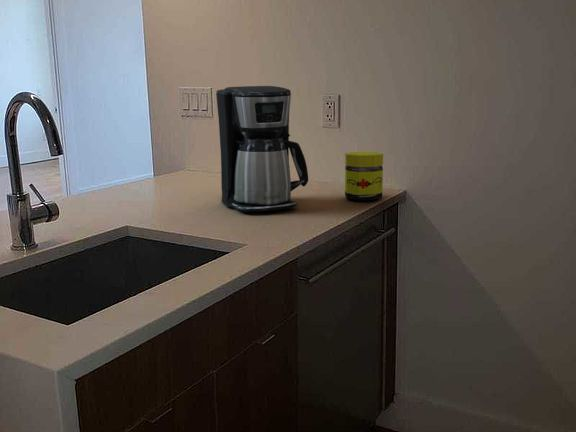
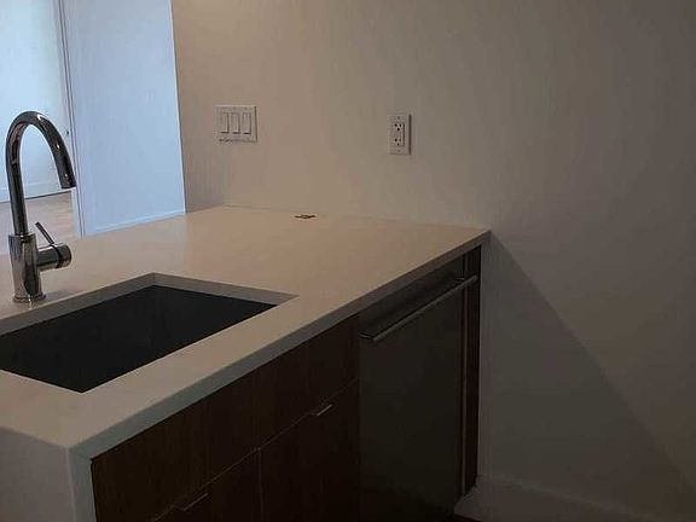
- jar [344,150,384,201]
- coffee maker [215,85,309,213]
